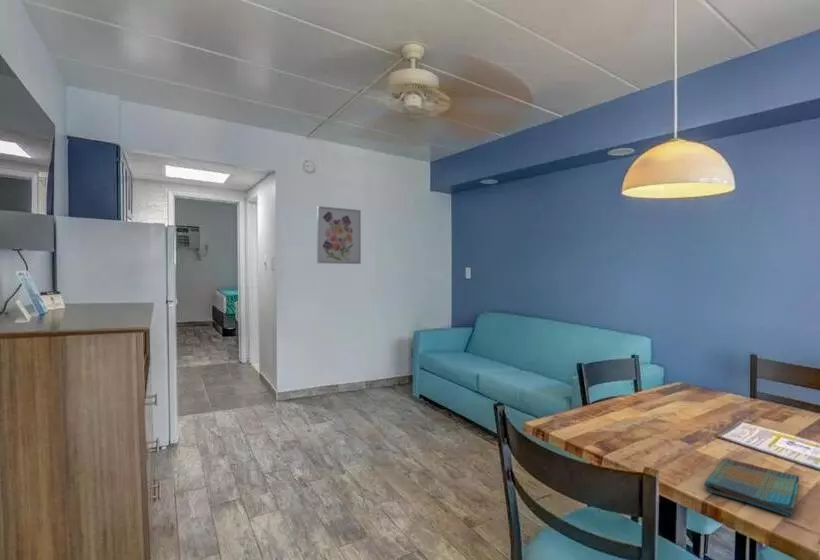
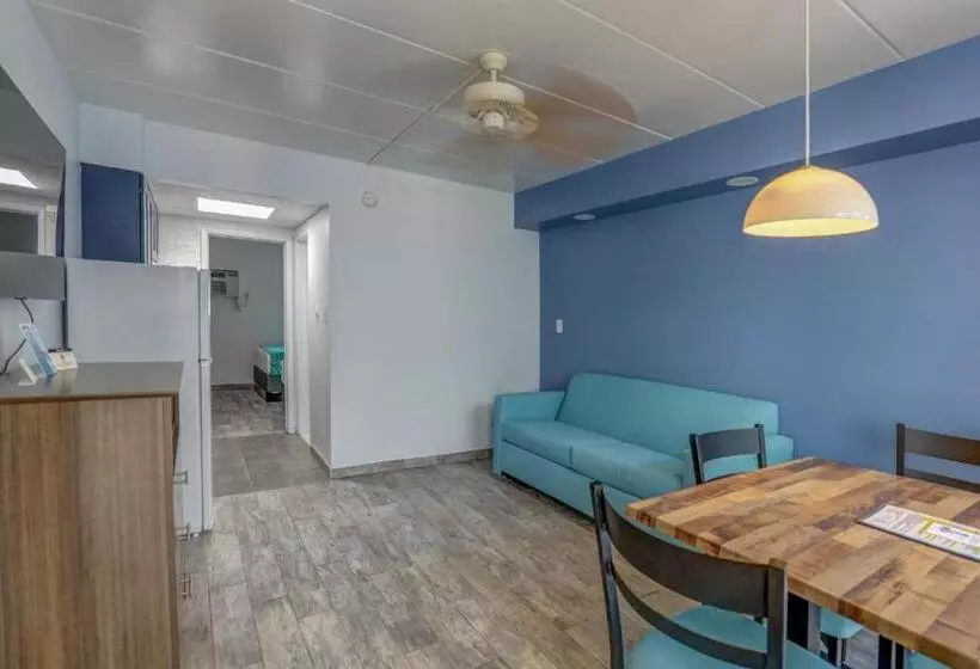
- dish towel [703,457,800,517]
- wall art [316,205,362,265]
